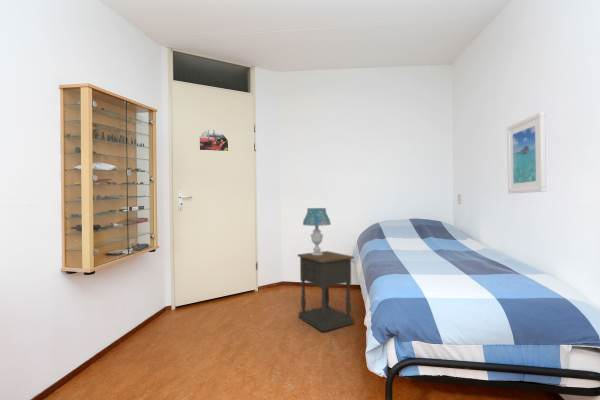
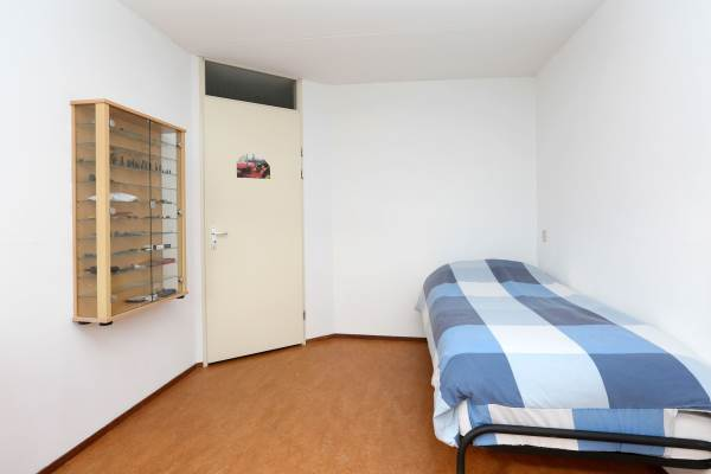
- table lamp [302,207,332,256]
- nightstand [296,250,355,333]
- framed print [506,111,547,194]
